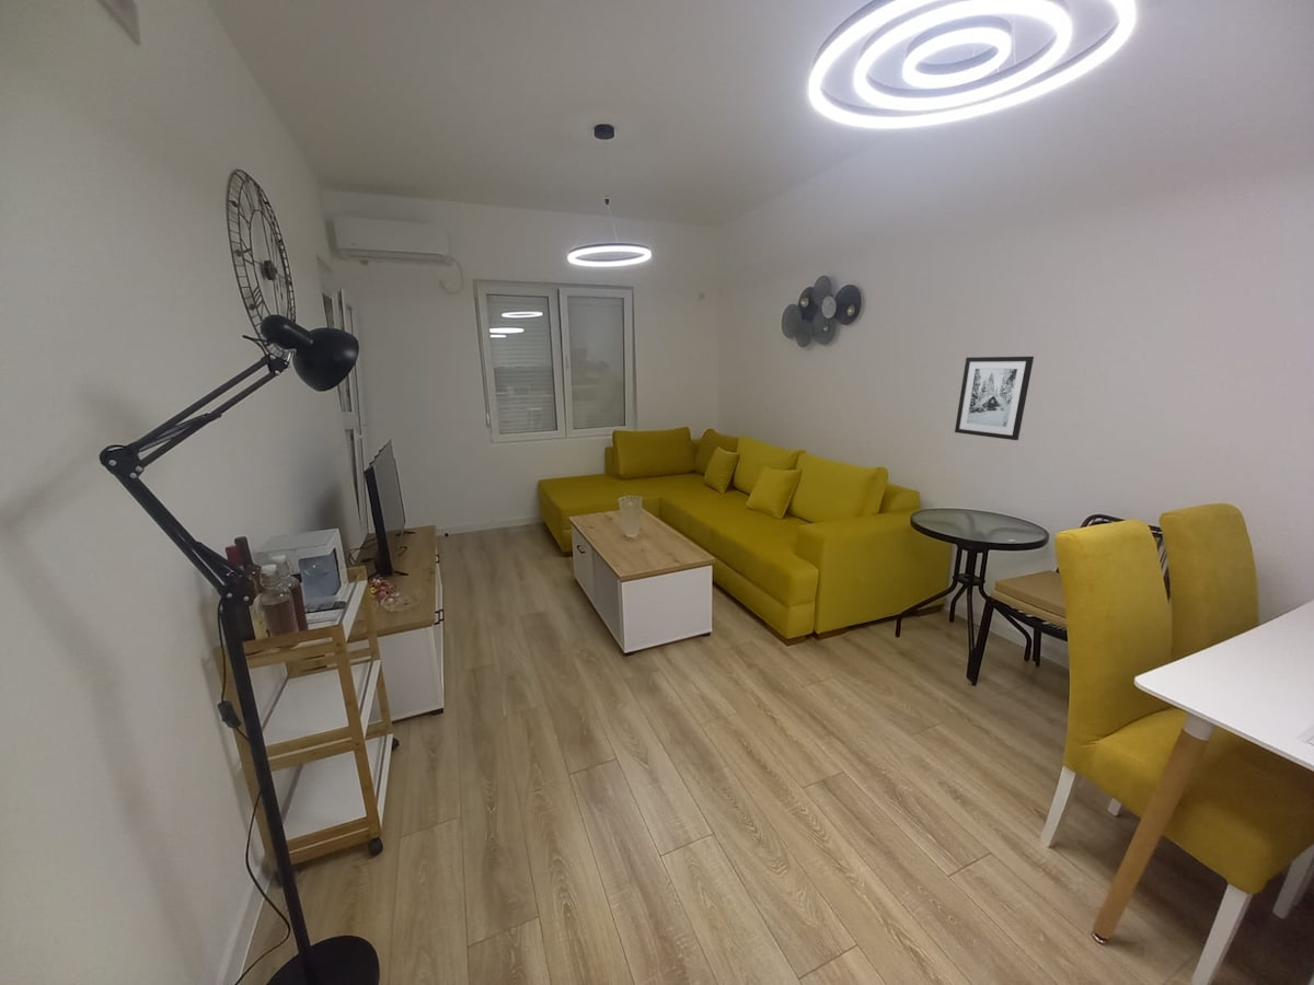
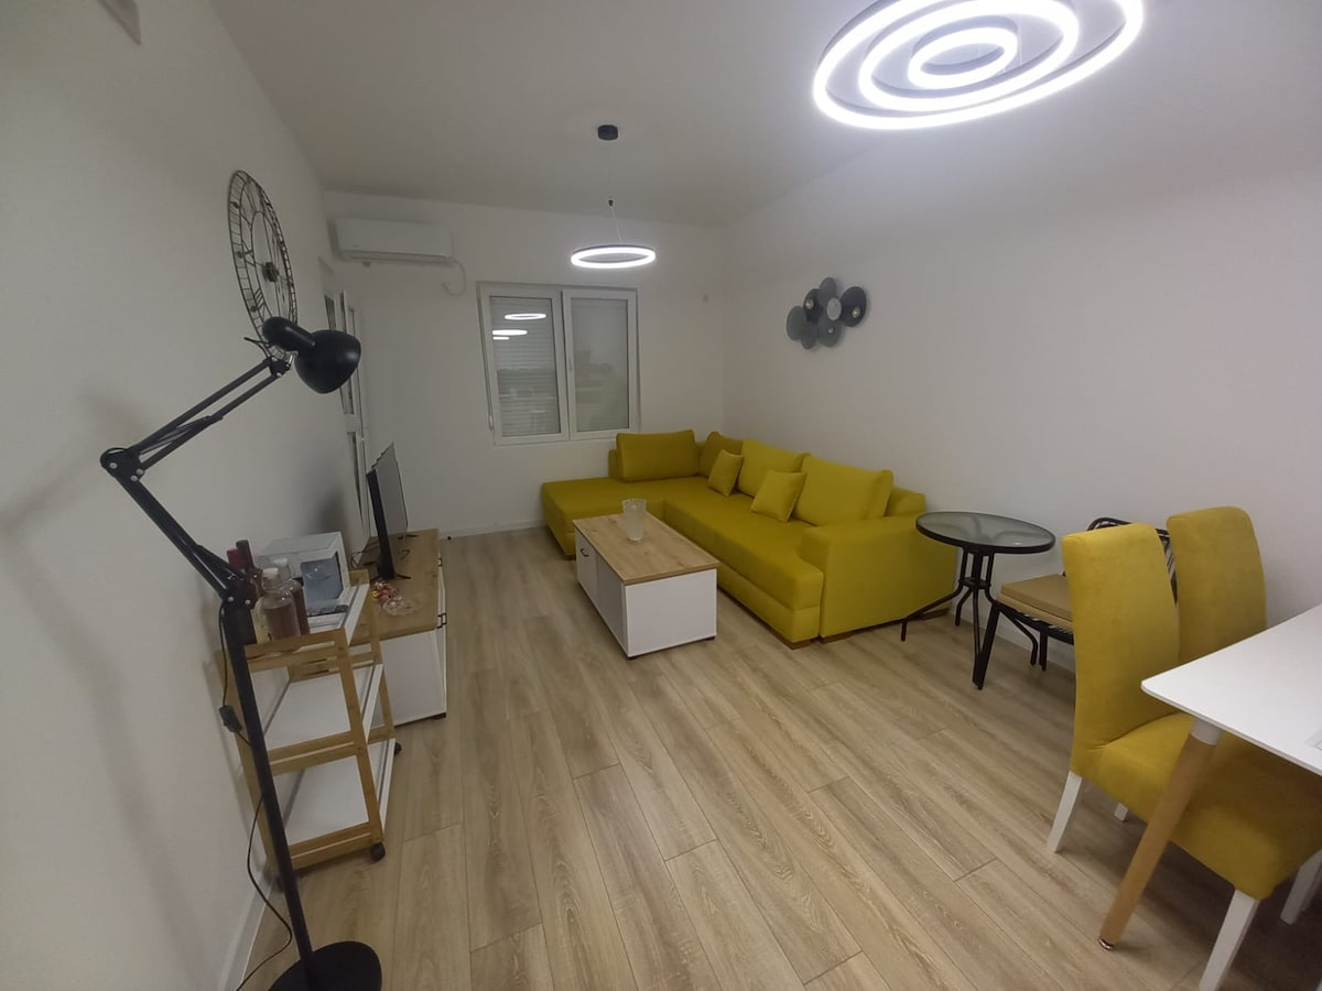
- wall art [954,356,1035,441]
